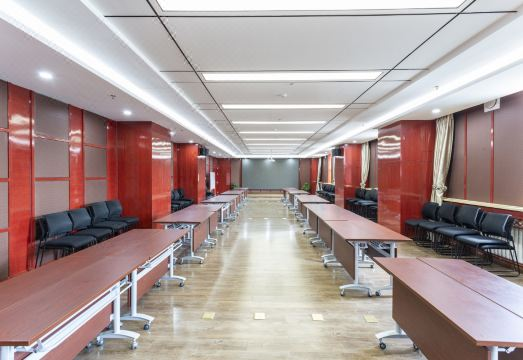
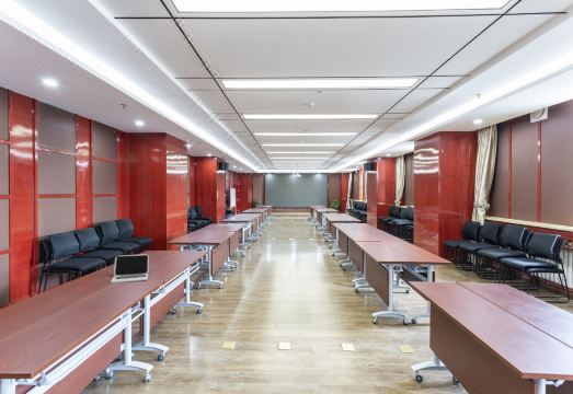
+ laptop [110,253,150,283]
